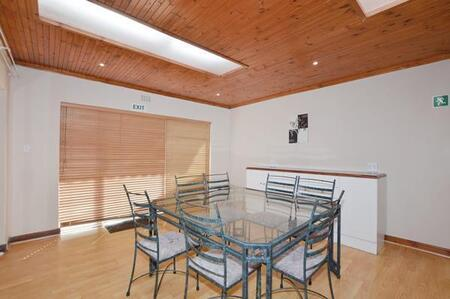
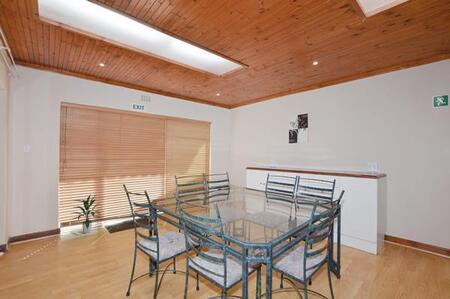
+ indoor plant [69,193,103,235]
